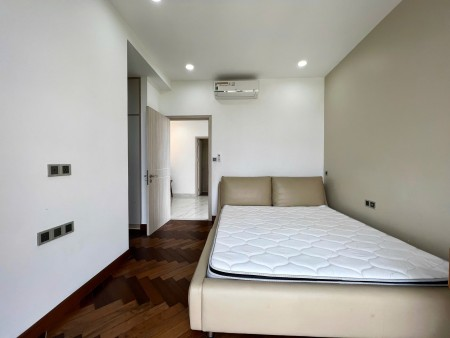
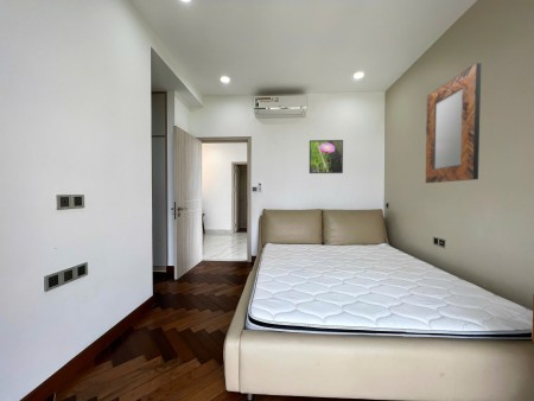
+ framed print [309,139,344,174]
+ home mirror [425,62,482,184]
